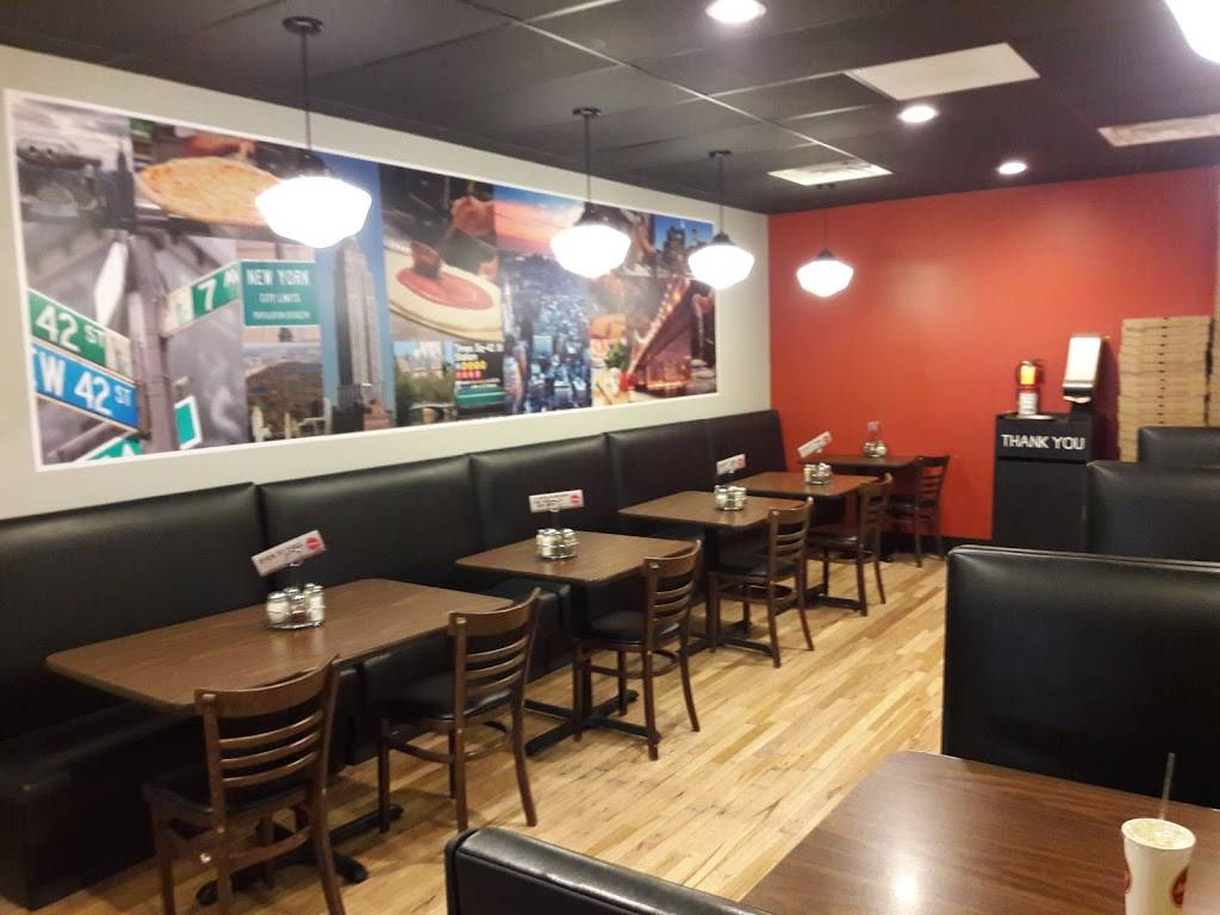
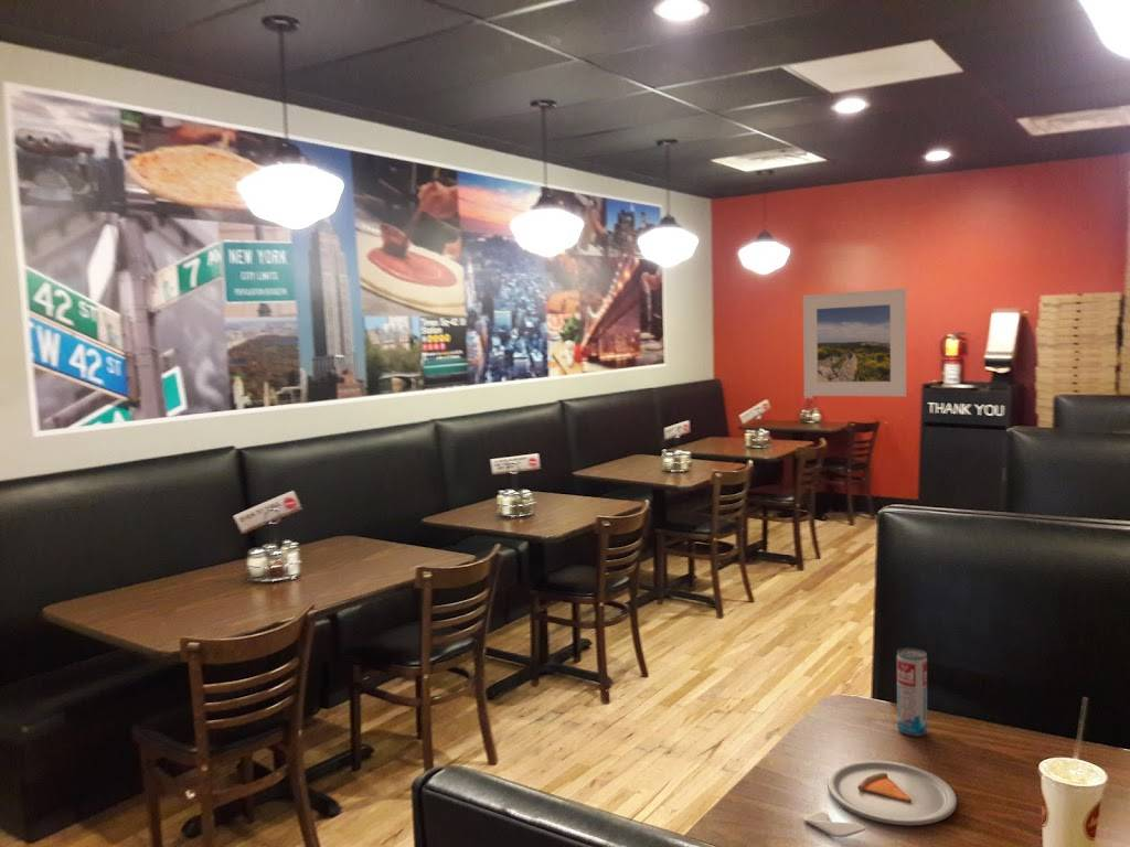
+ beverage can [896,647,928,737]
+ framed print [802,288,907,397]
+ dinner plate [802,760,958,838]
